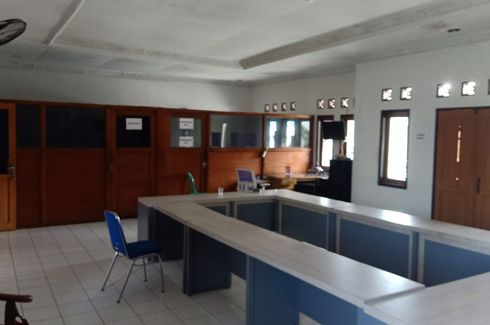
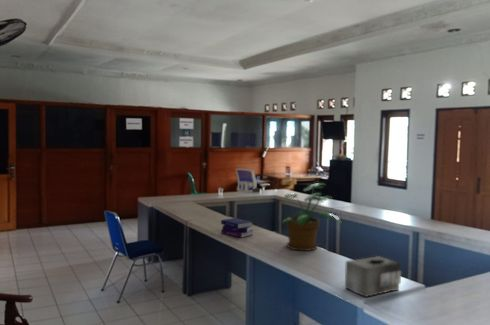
+ book [220,217,254,239]
+ potted plant [281,182,343,252]
+ tissue box [344,255,402,298]
